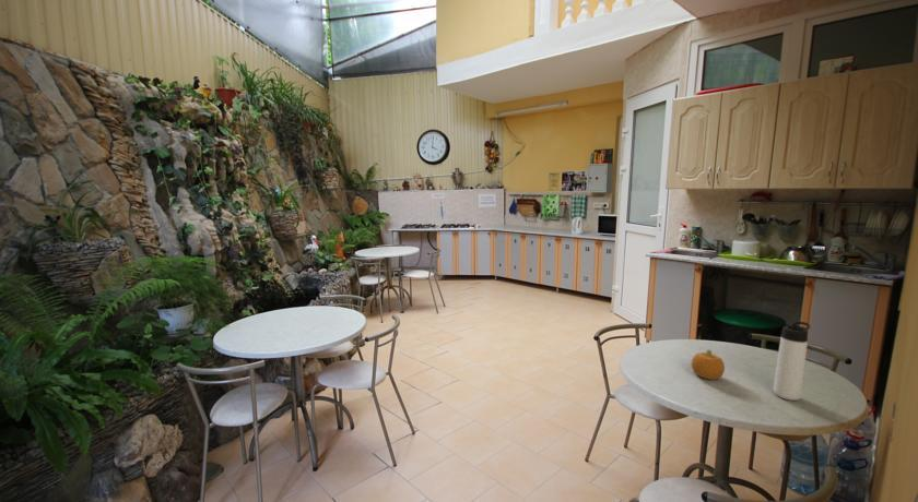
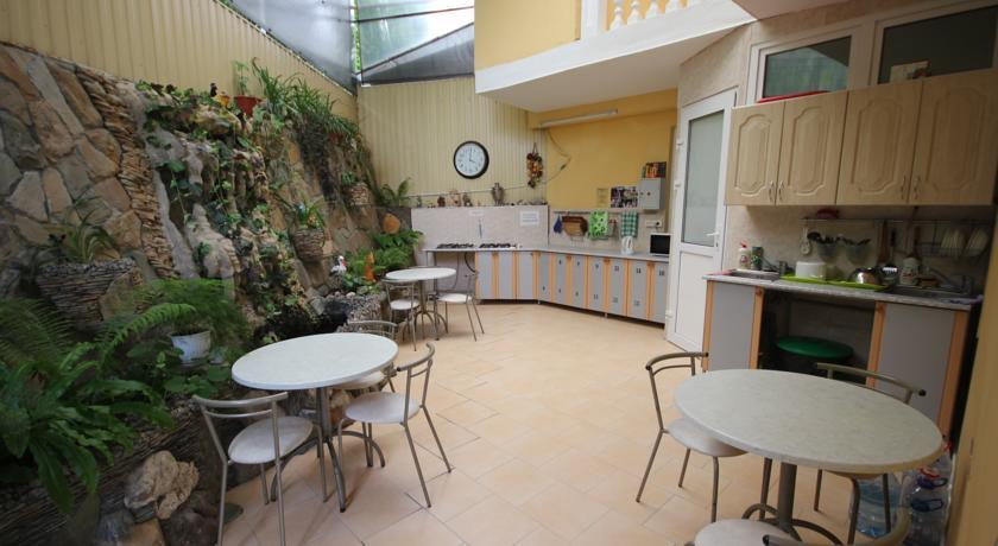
- fruit [691,348,726,381]
- thermos bottle [773,321,811,402]
